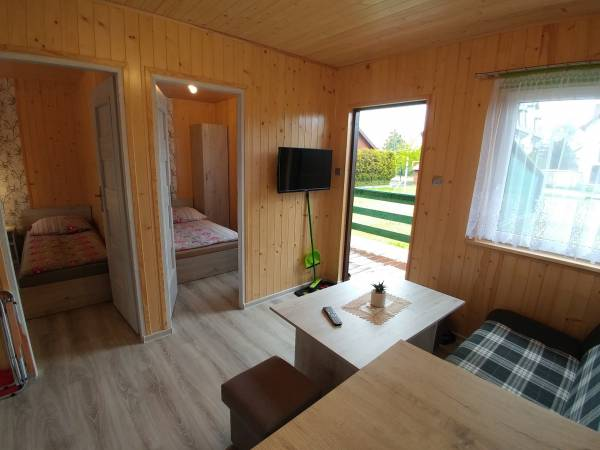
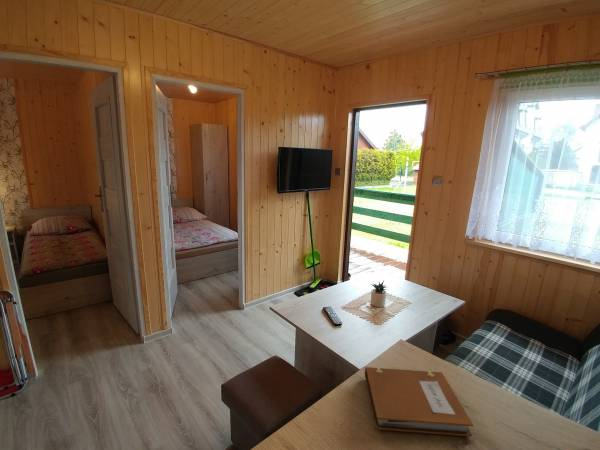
+ notebook [364,366,474,437]
